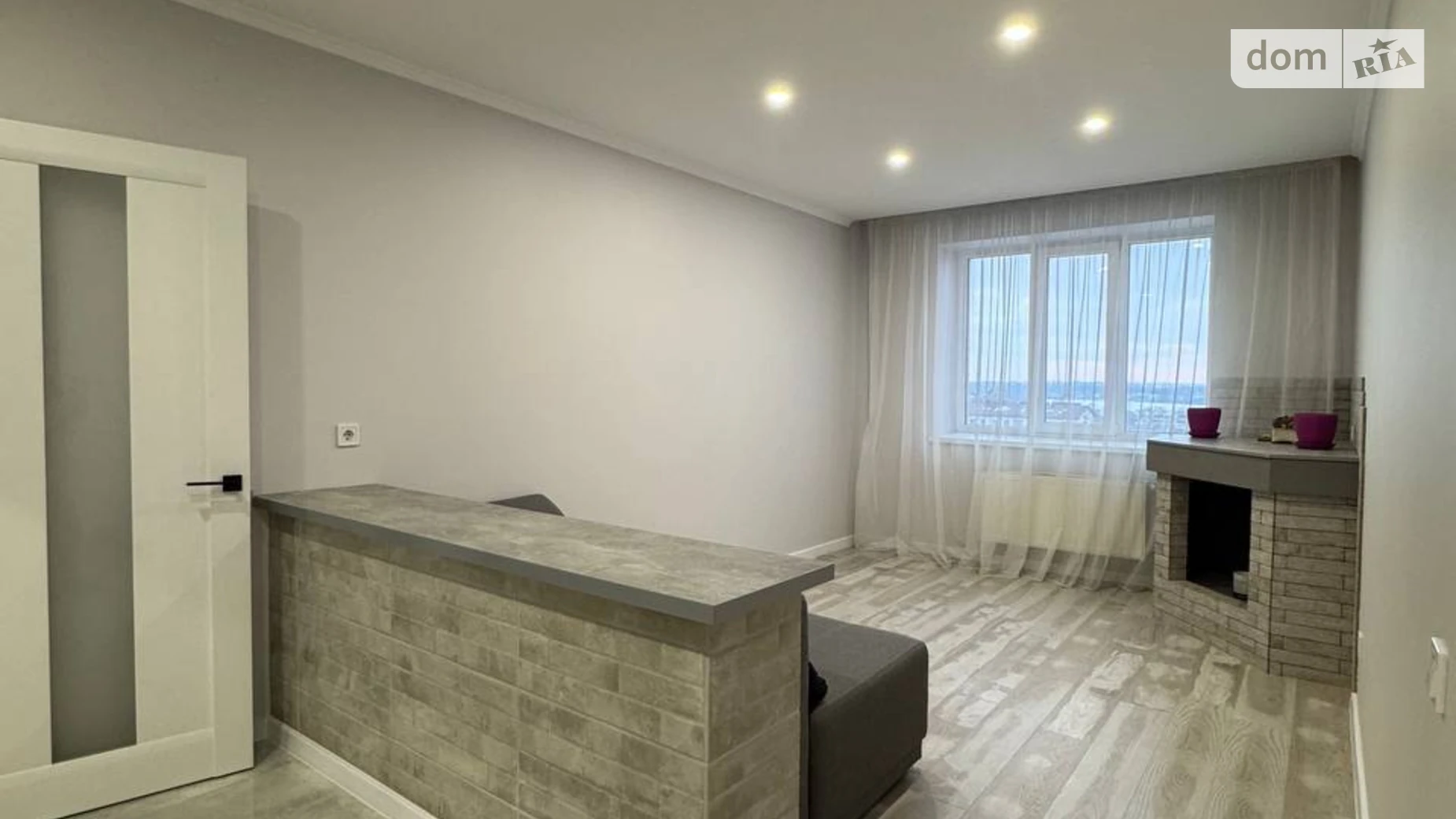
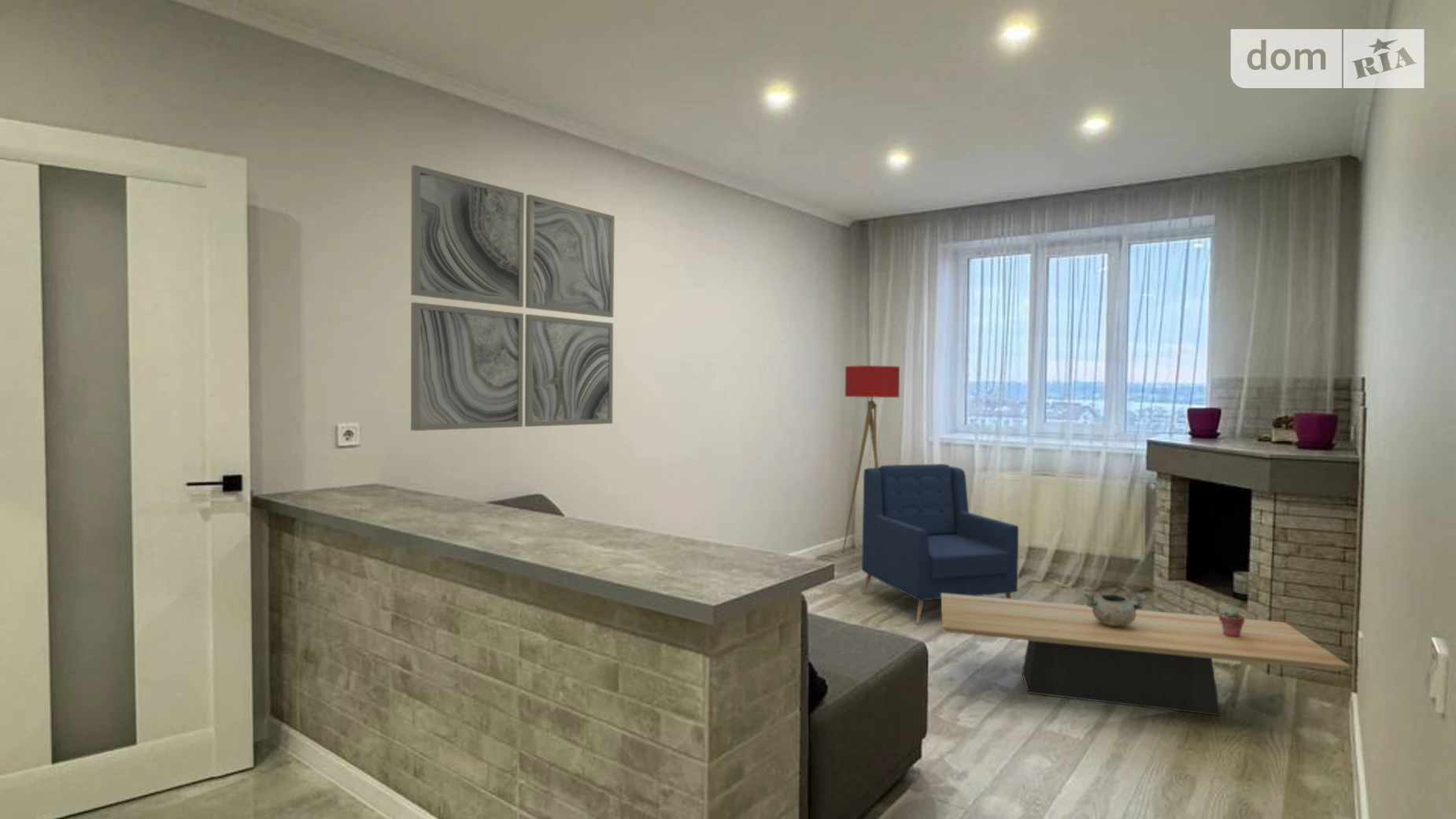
+ armchair [861,463,1019,624]
+ coffee table [940,593,1351,717]
+ wall art [410,164,615,432]
+ potted succulent [1218,606,1245,637]
+ floor lamp [841,365,900,554]
+ decorative bowl [1083,591,1147,626]
